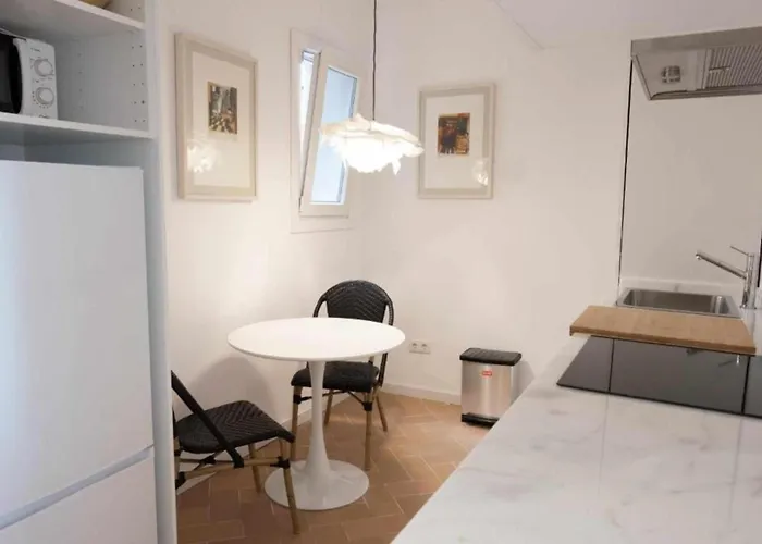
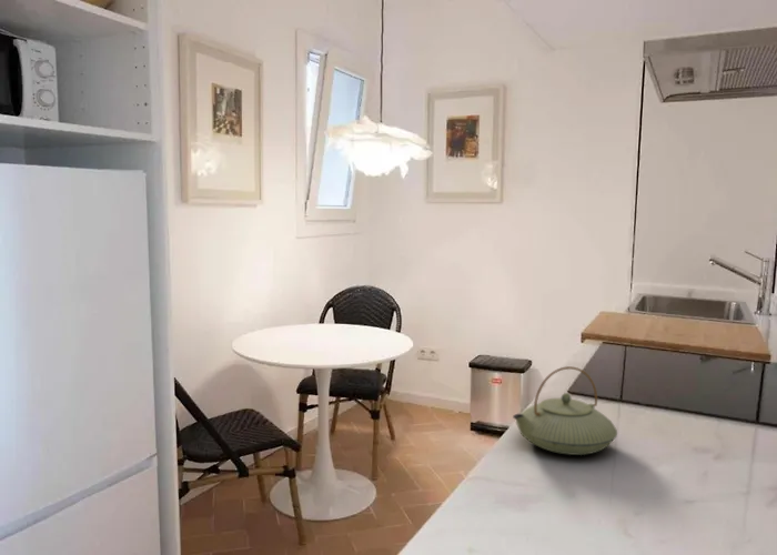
+ teapot [512,365,618,456]
